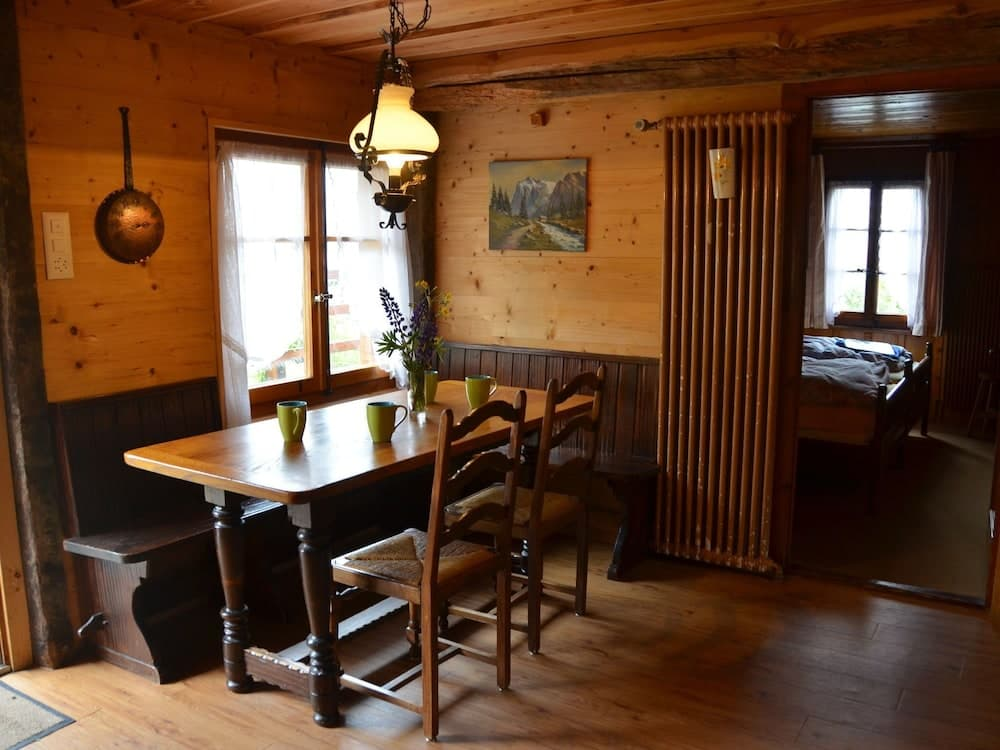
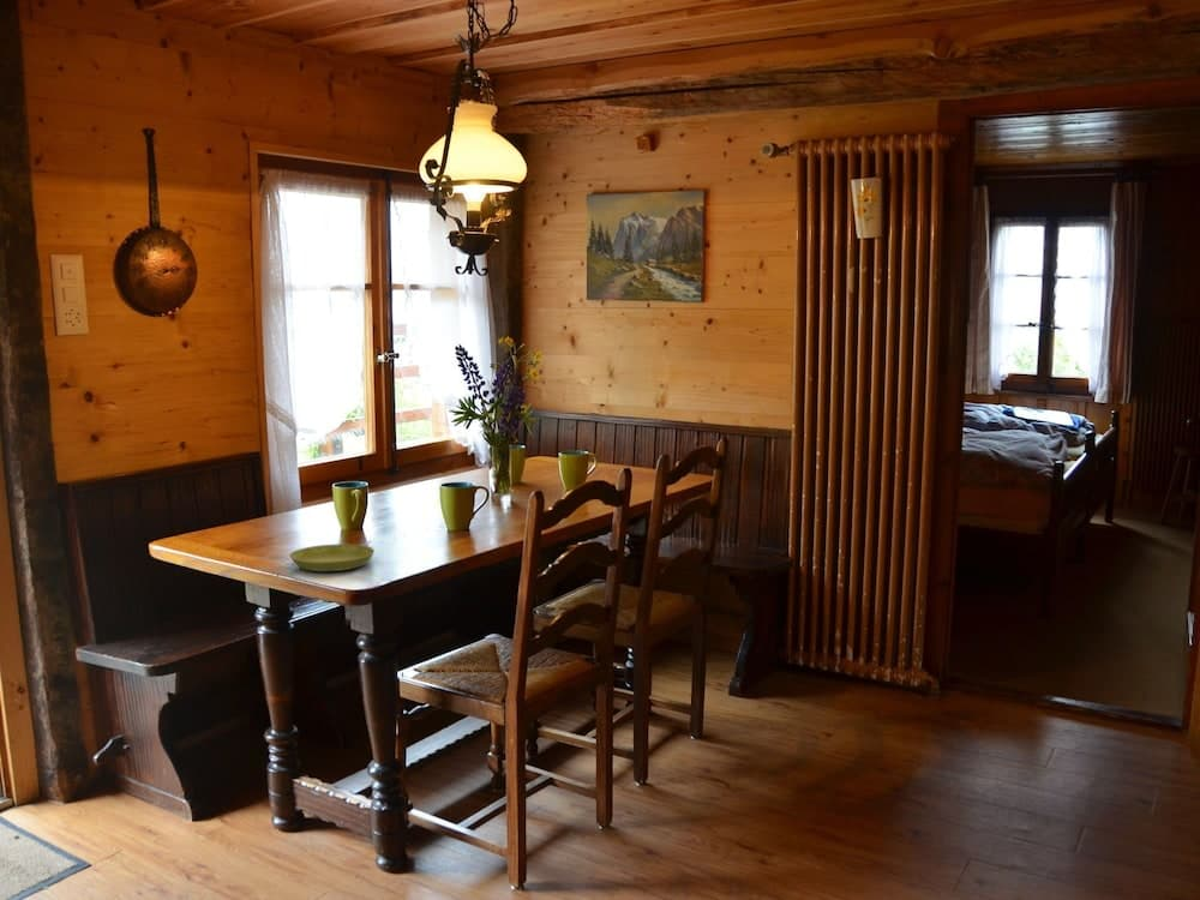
+ saucer [288,542,376,572]
